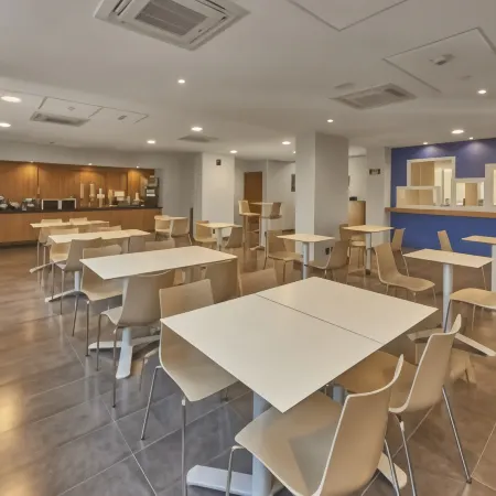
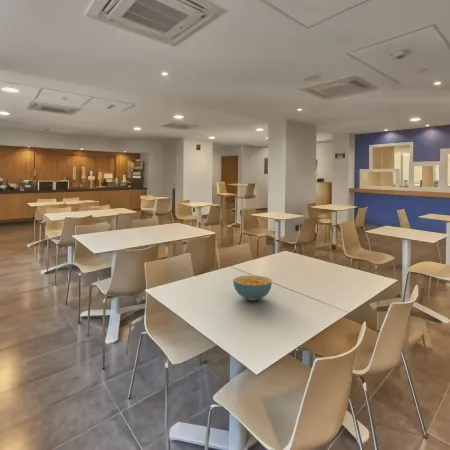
+ cereal bowl [232,274,273,302]
